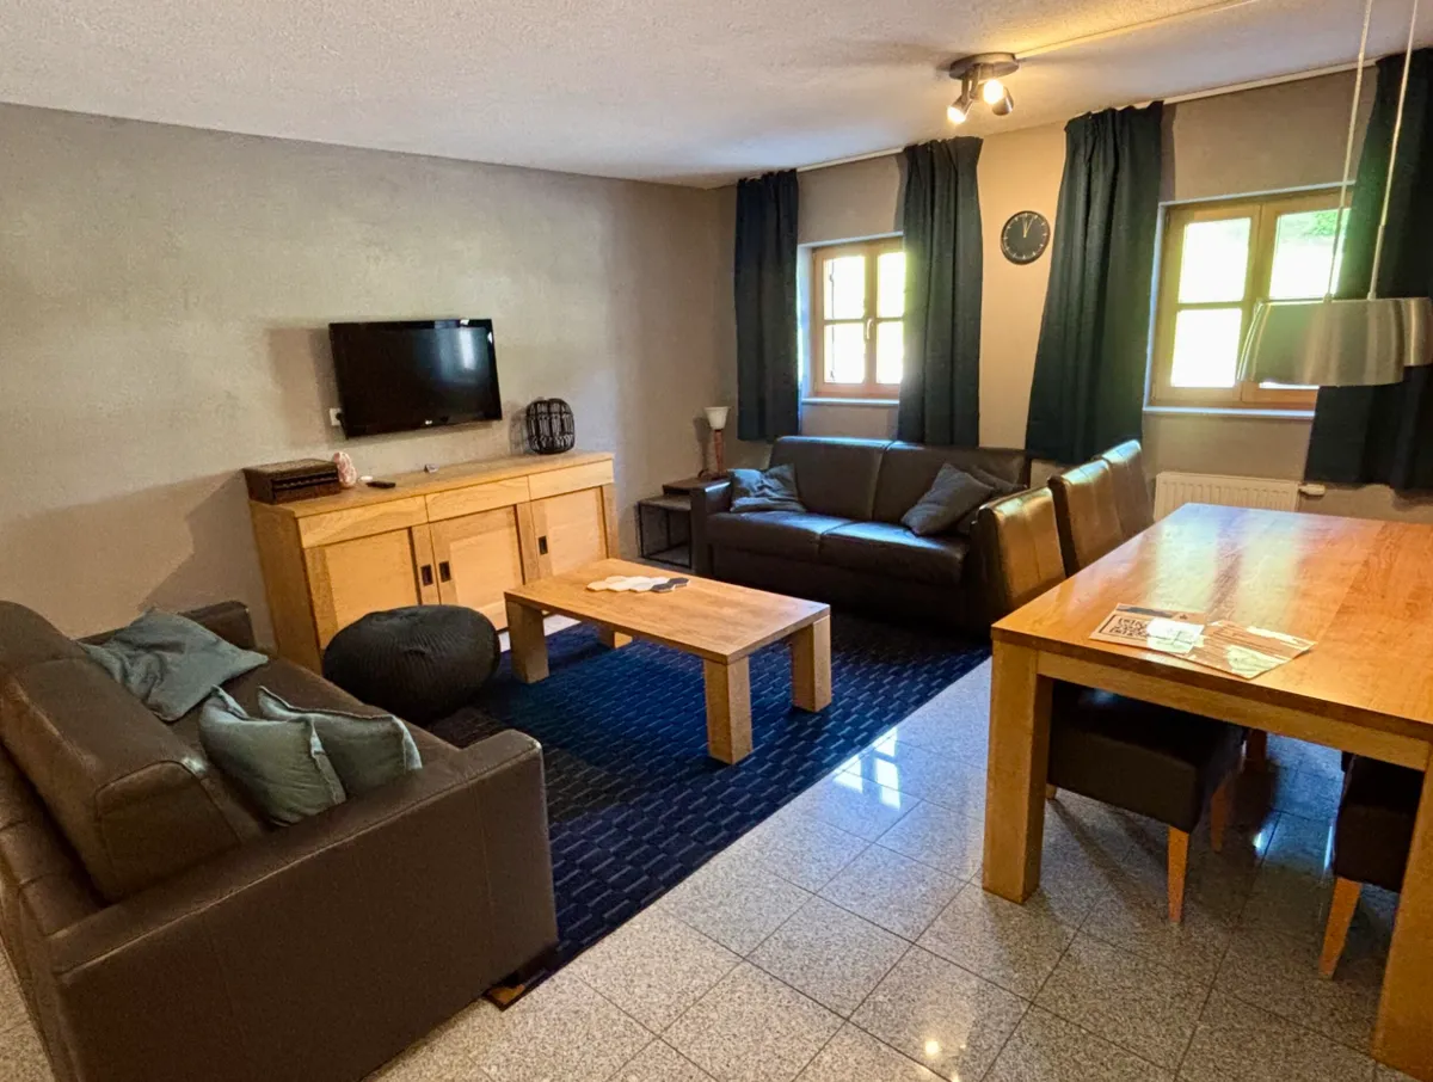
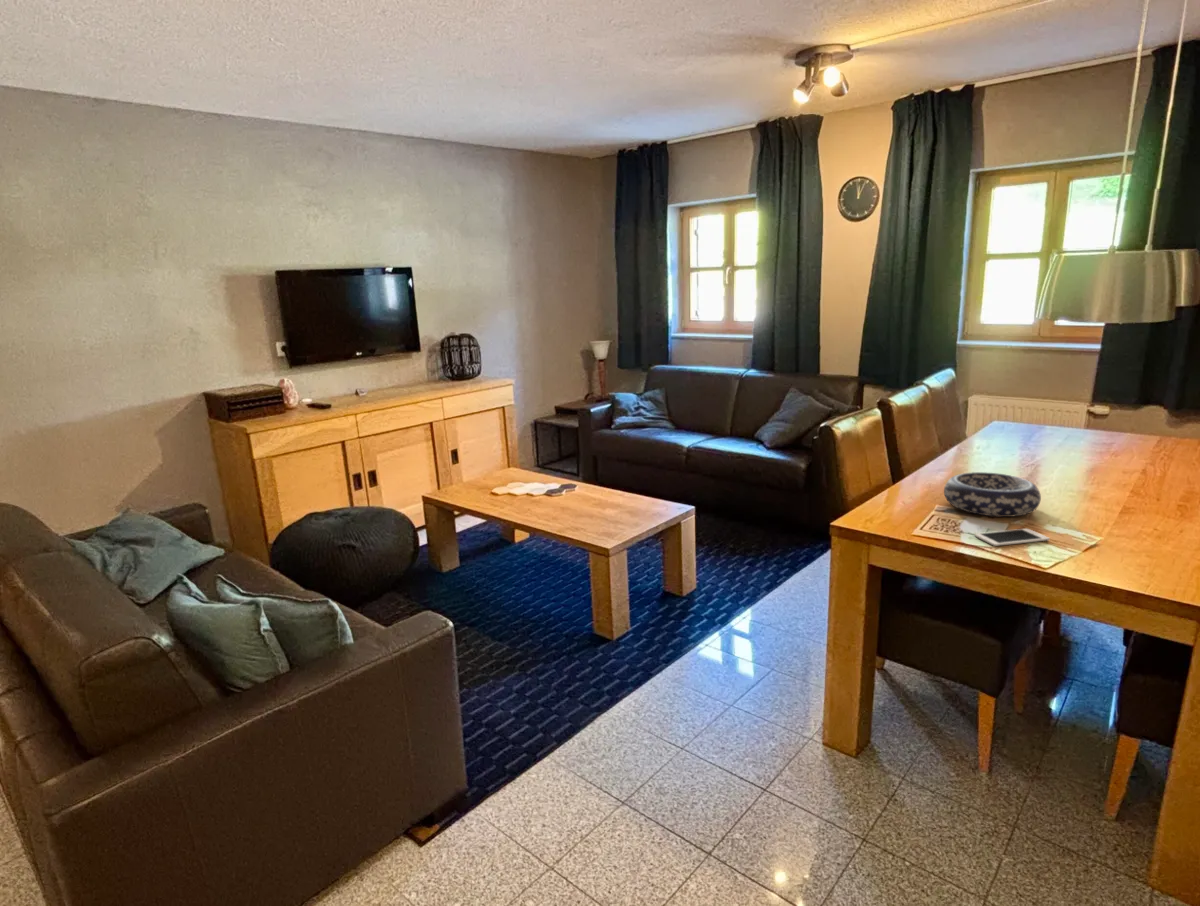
+ cell phone [974,528,1051,547]
+ decorative bowl [943,471,1042,518]
